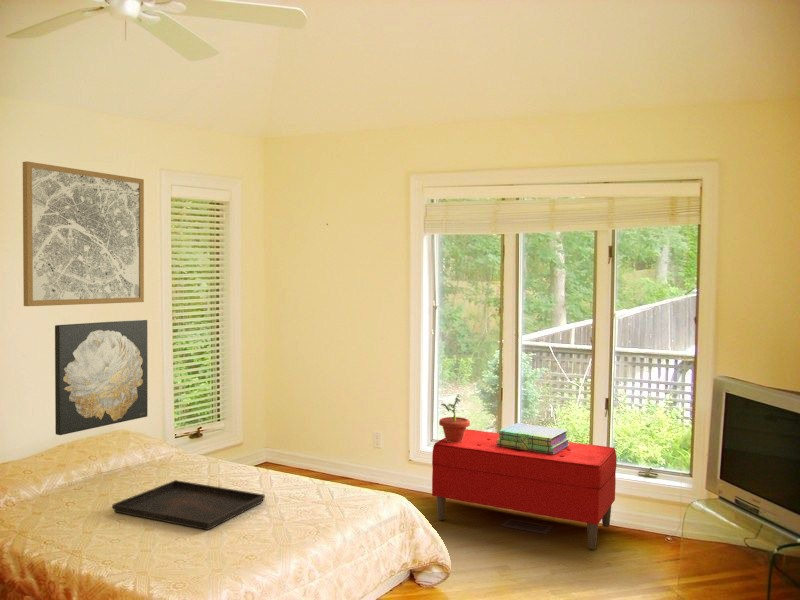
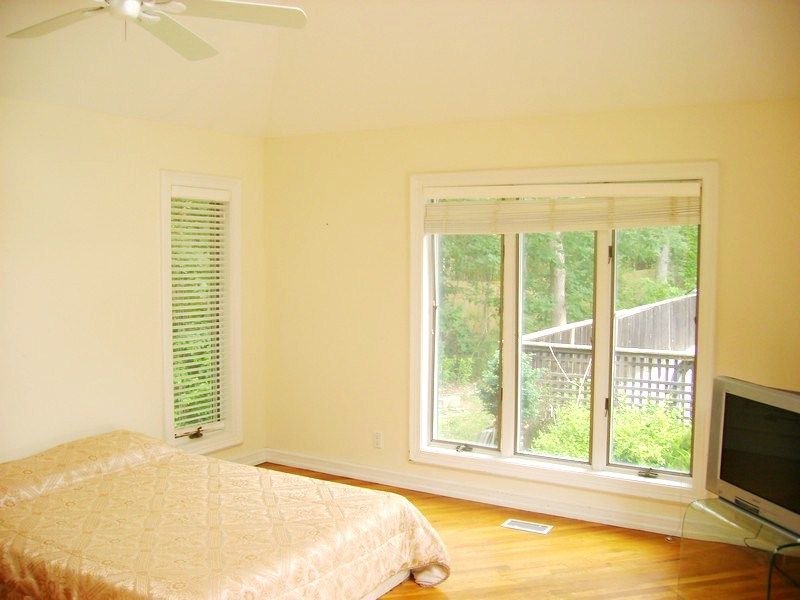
- potted plant [438,392,471,443]
- serving tray [111,479,266,531]
- stack of books [497,422,570,455]
- wall art [22,160,145,307]
- bench [431,428,618,550]
- wall art [54,319,149,436]
